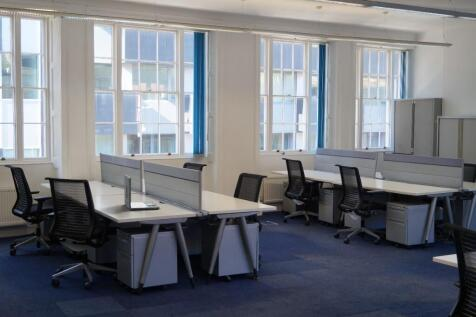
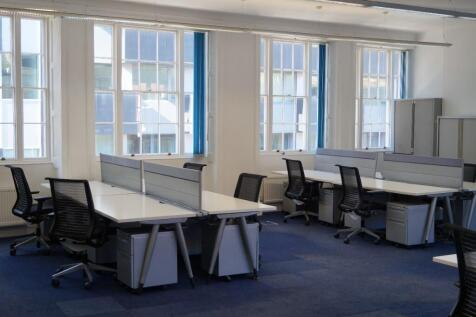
- laptop [123,174,161,211]
